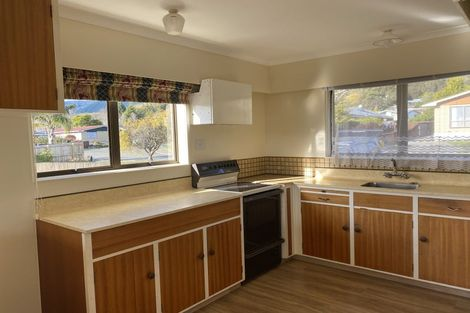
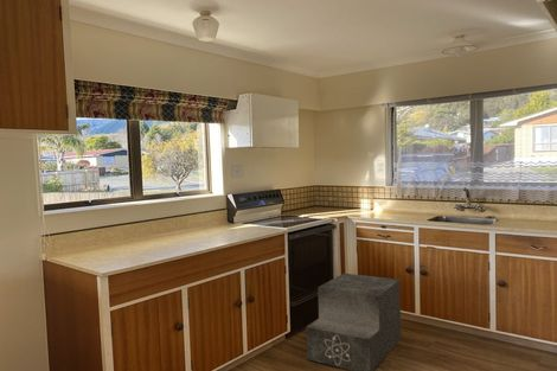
+ step stool [305,273,402,371]
